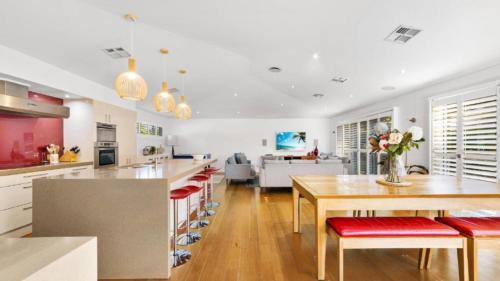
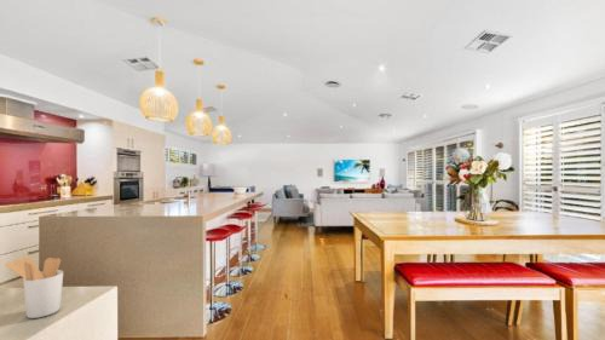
+ utensil holder [4,257,64,319]
